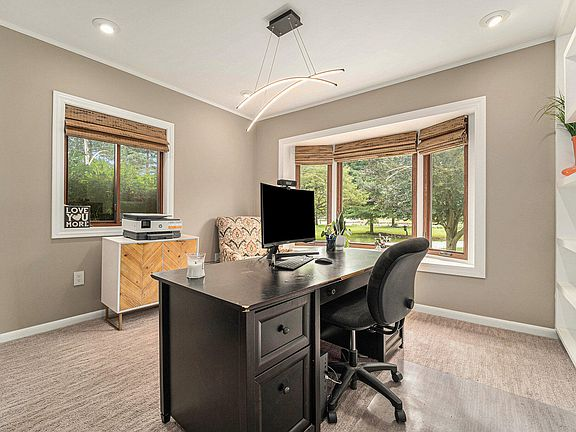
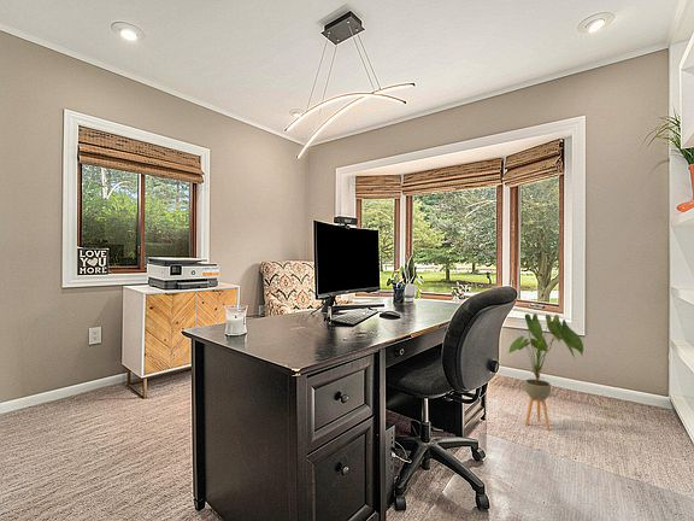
+ house plant [507,312,584,431]
